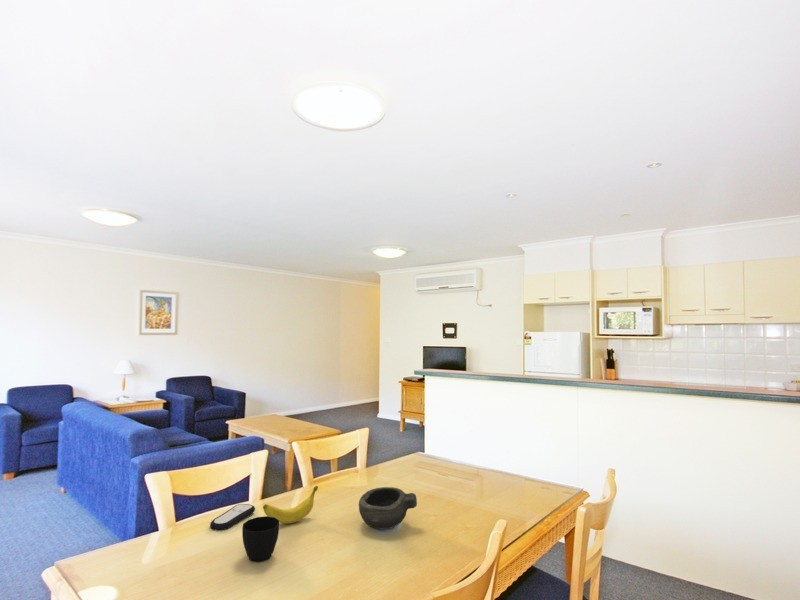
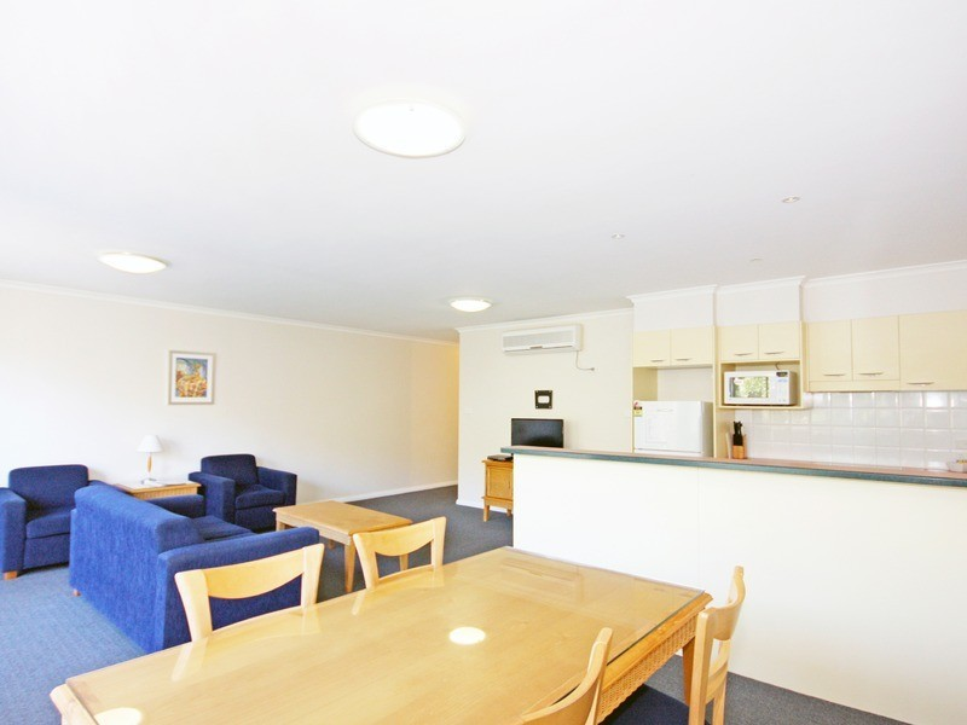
- banana [262,485,319,525]
- cup [241,515,280,563]
- remote control [209,503,256,531]
- bowl [358,486,418,530]
